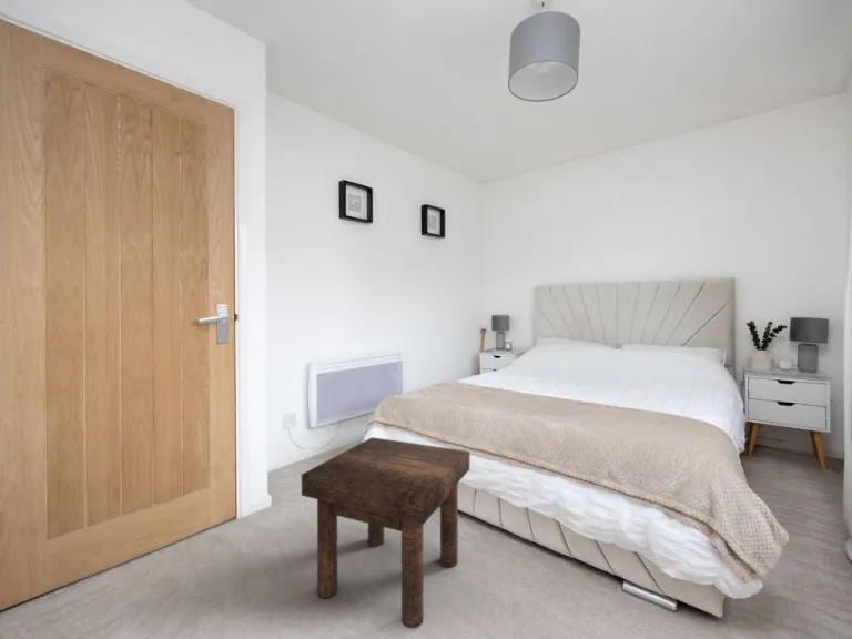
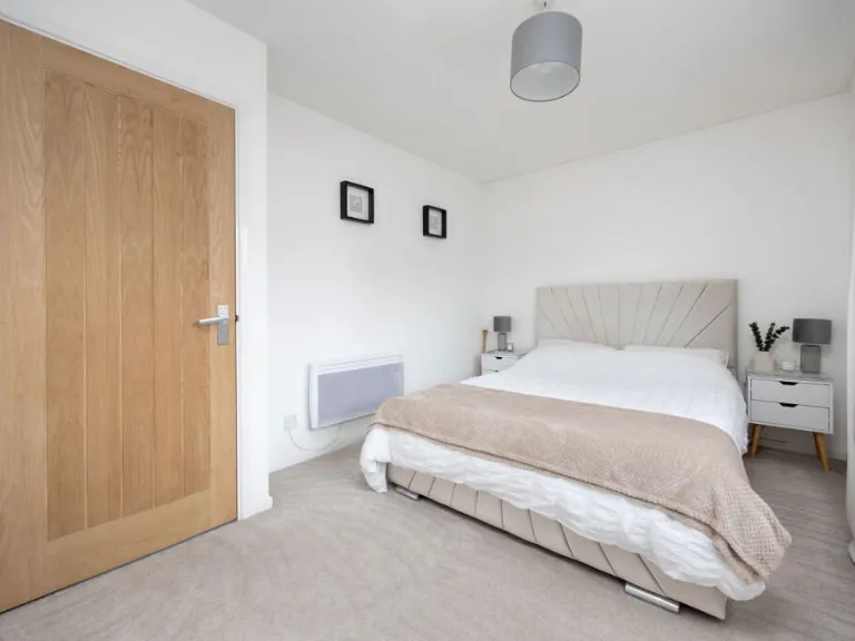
- stool [301,436,470,629]
